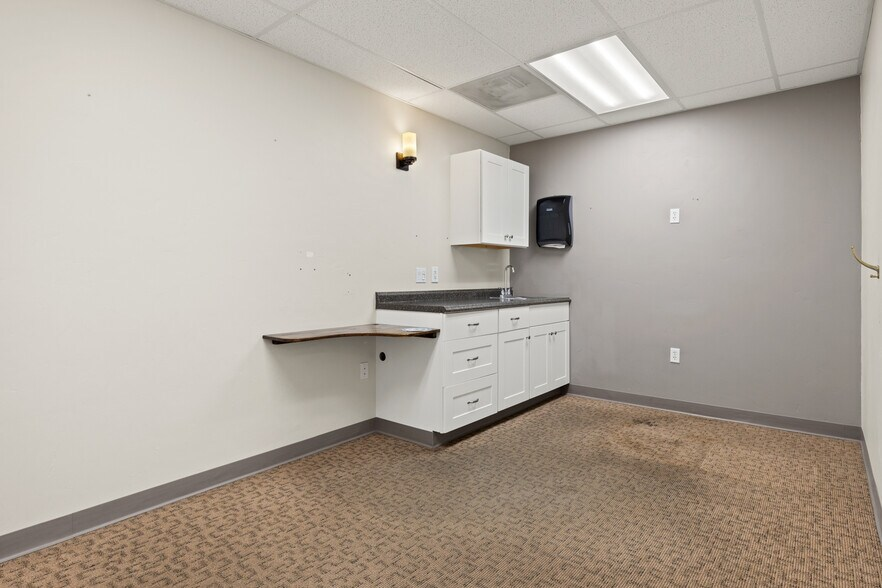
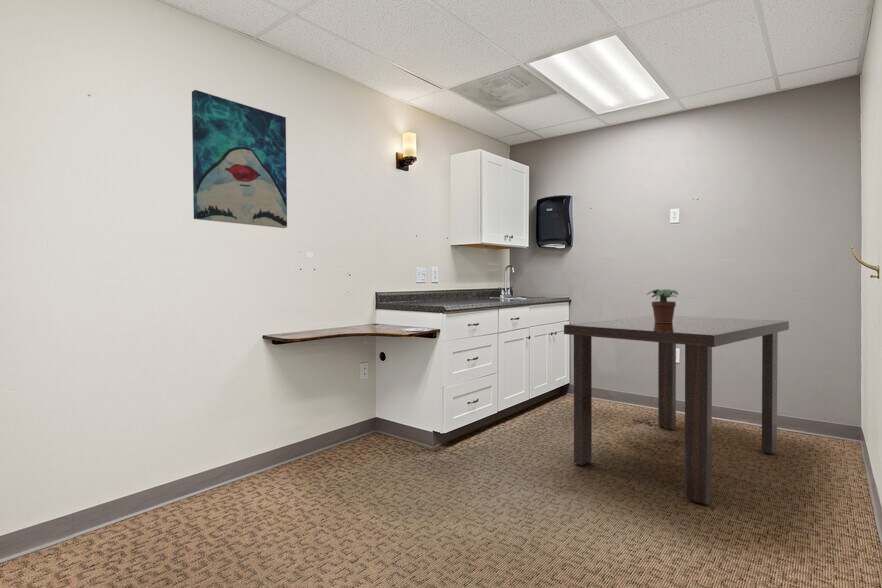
+ potted plant [646,288,679,323]
+ wall art [191,89,288,229]
+ dining table [563,315,790,505]
